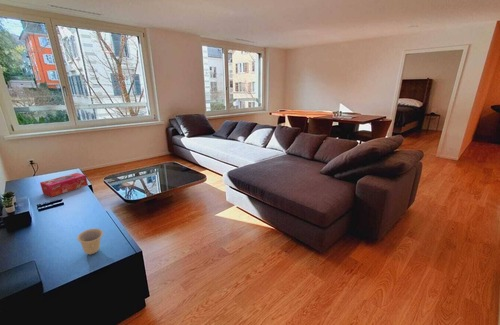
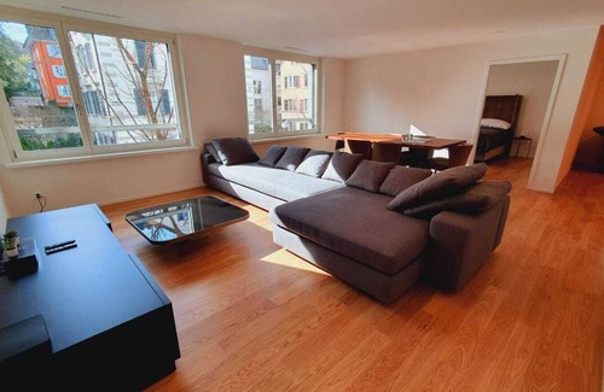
- cup [76,228,104,255]
- tissue box [39,172,89,198]
